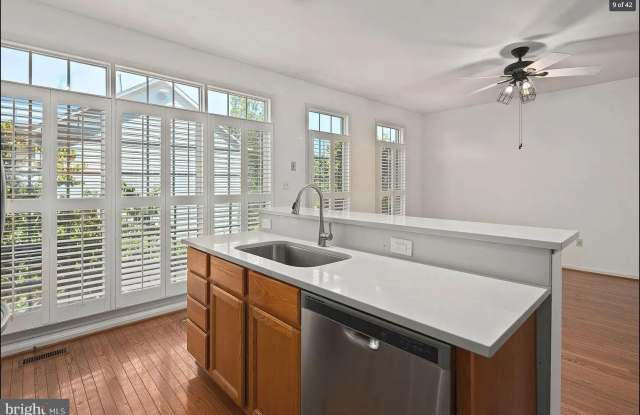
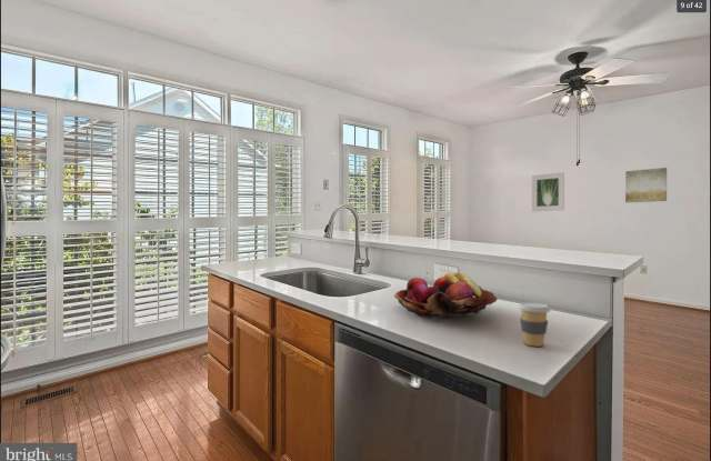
+ coffee cup [517,301,551,348]
+ fruit basket [393,271,499,319]
+ wall art [624,167,668,203]
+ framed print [531,171,565,212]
